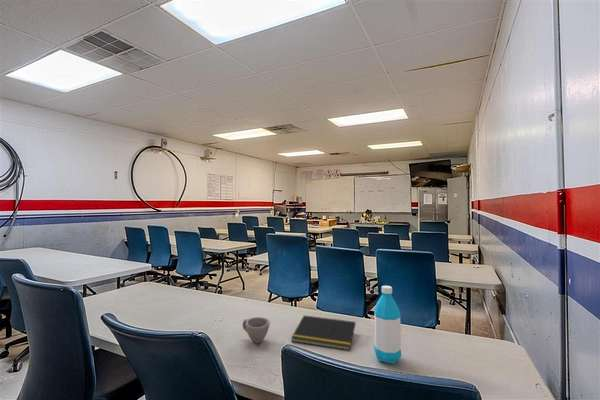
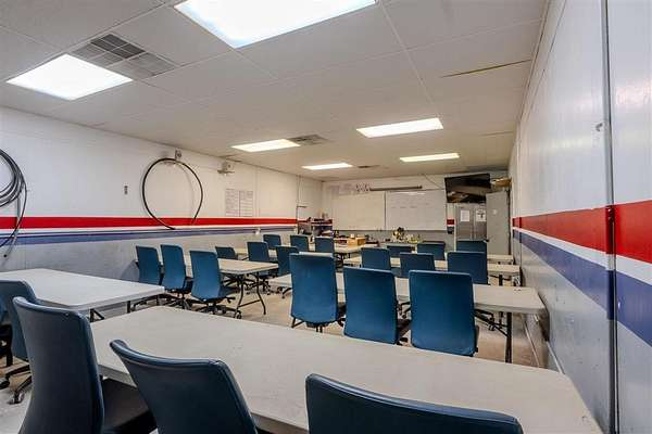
- notepad [290,314,357,351]
- cup [241,316,271,344]
- water bottle [373,285,402,365]
